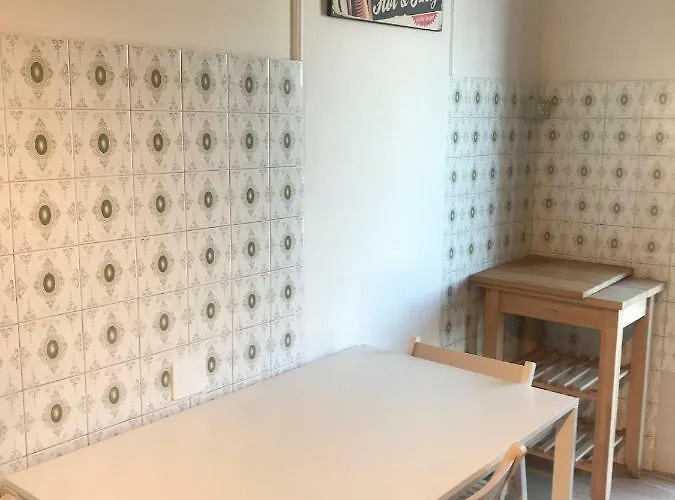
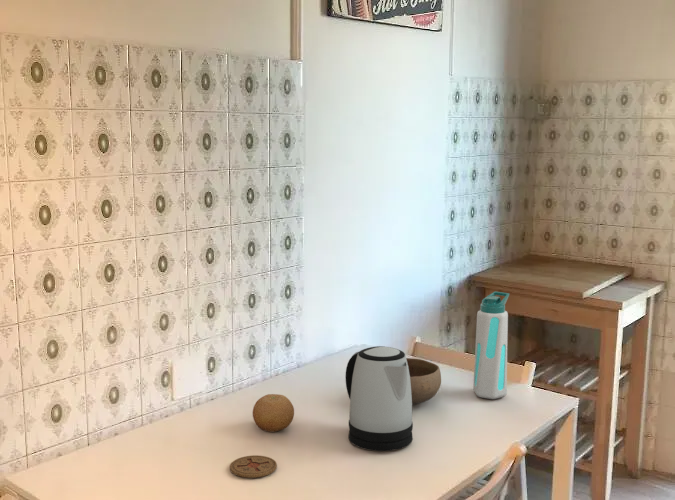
+ kettle [344,345,414,452]
+ coaster [229,454,278,479]
+ fruit [252,393,295,433]
+ water bottle [472,290,510,400]
+ bowl [406,357,442,405]
